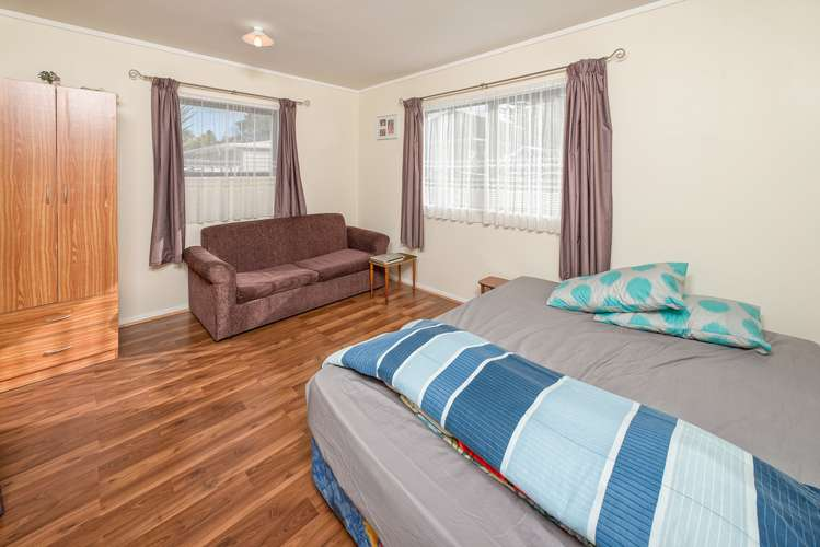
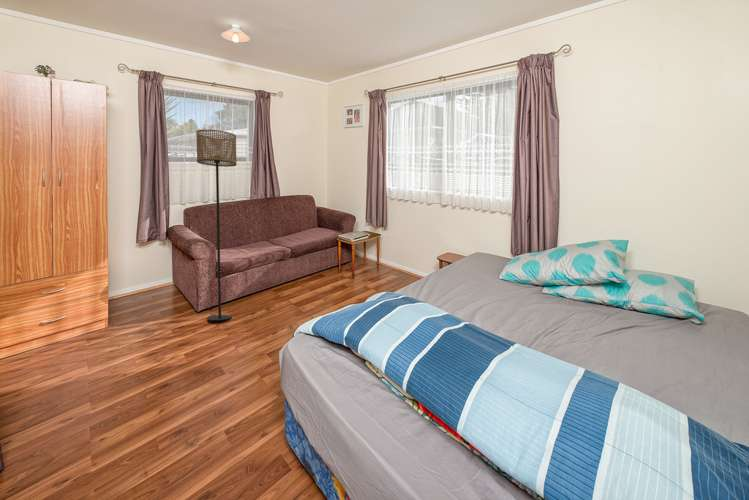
+ floor lamp [195,129,238,322]
